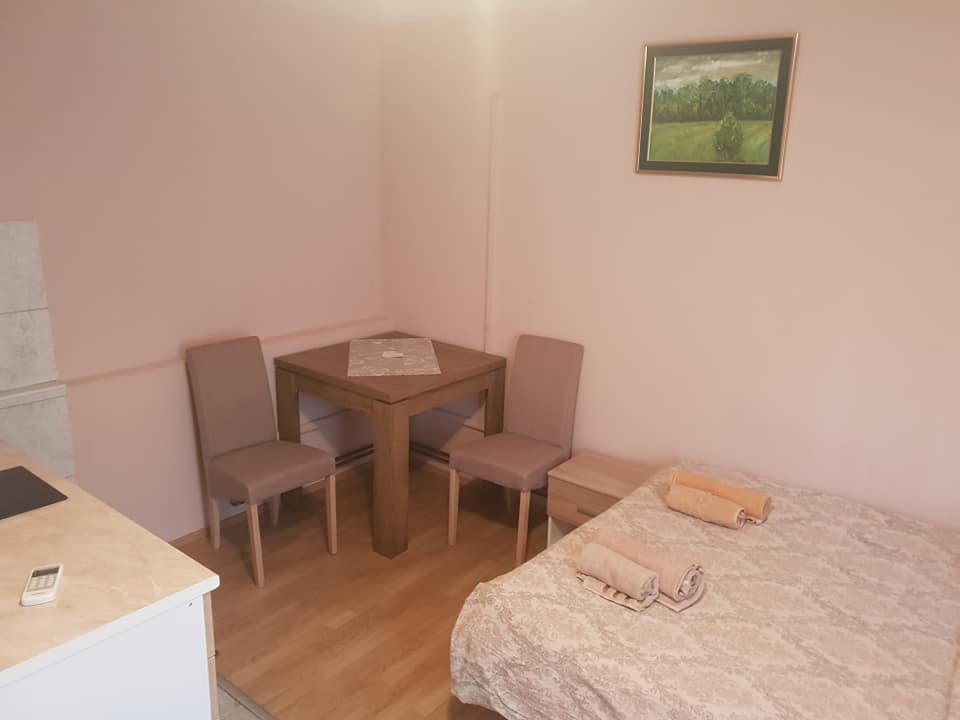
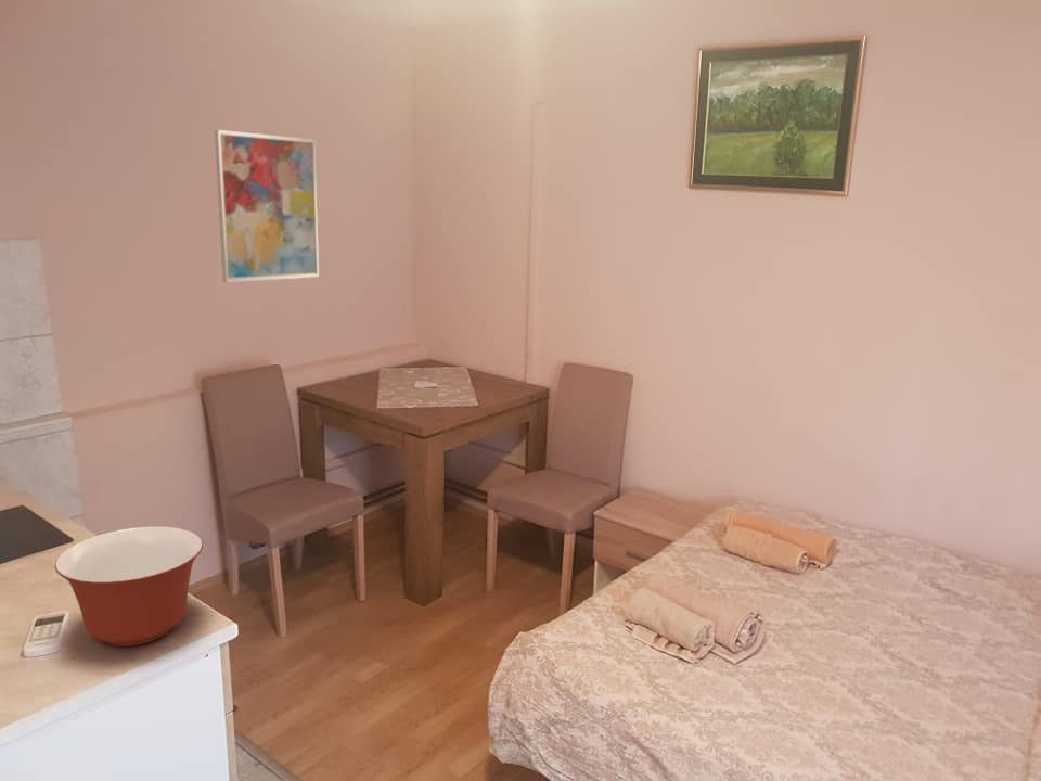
+ wall art [214,129,320,283]
+ mixing bowl [54,526,204,648]
